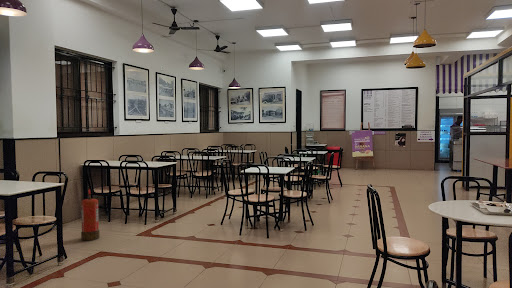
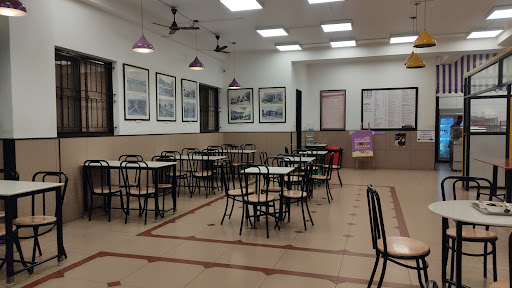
- fire extinguisher [80,189,101,241]
